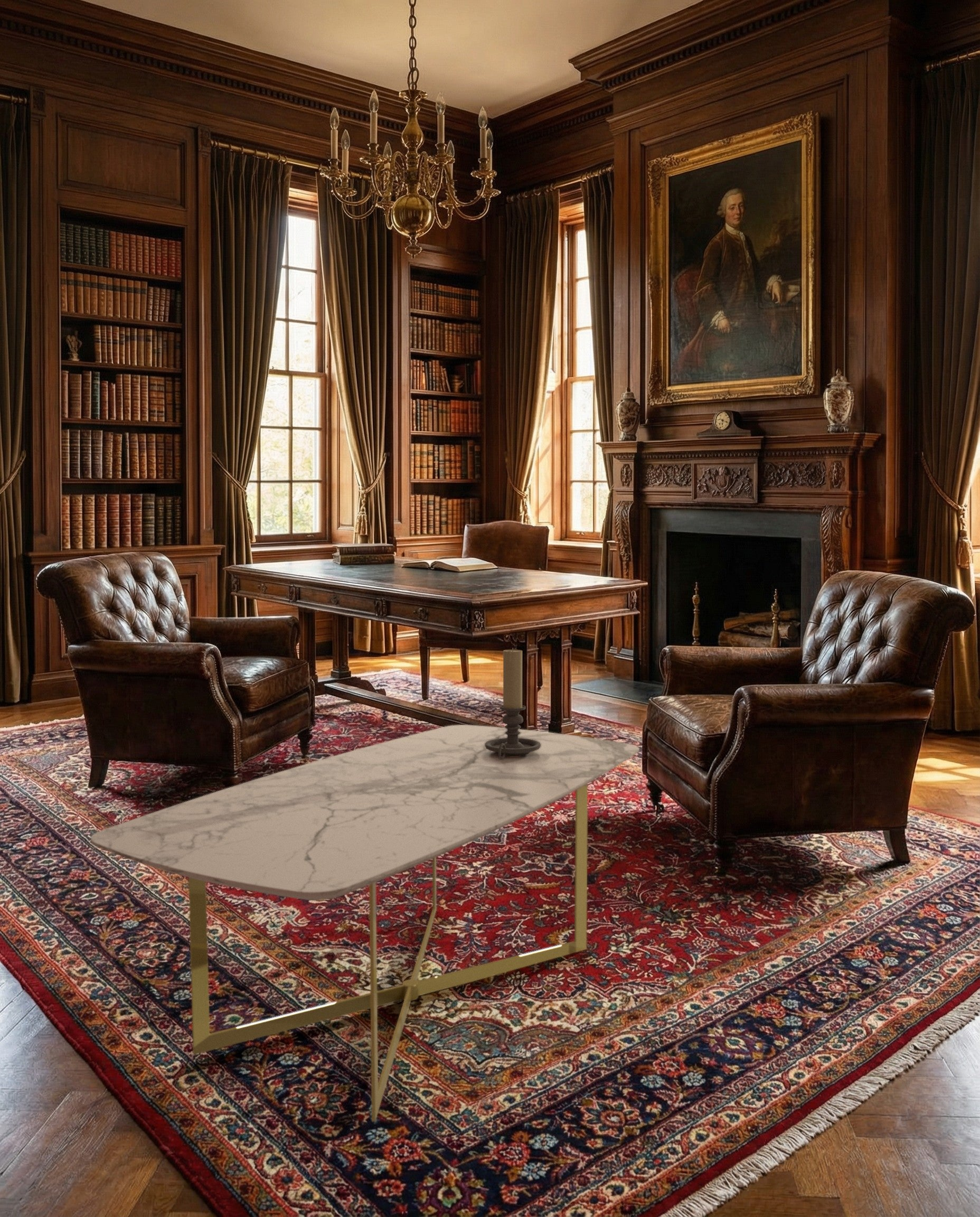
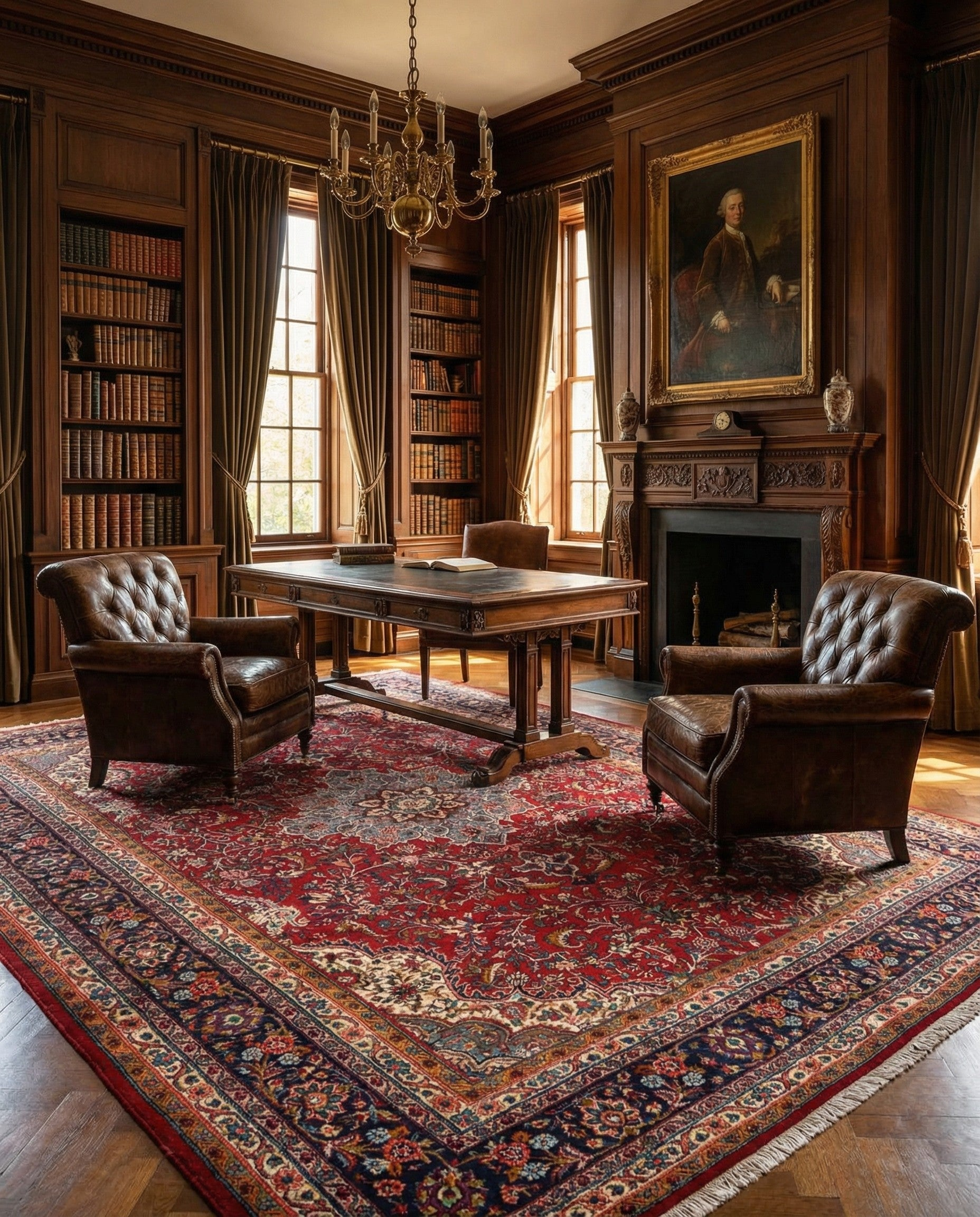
- candle holder [485,648,541,759]
- coffee table [90,724,640,1122]
